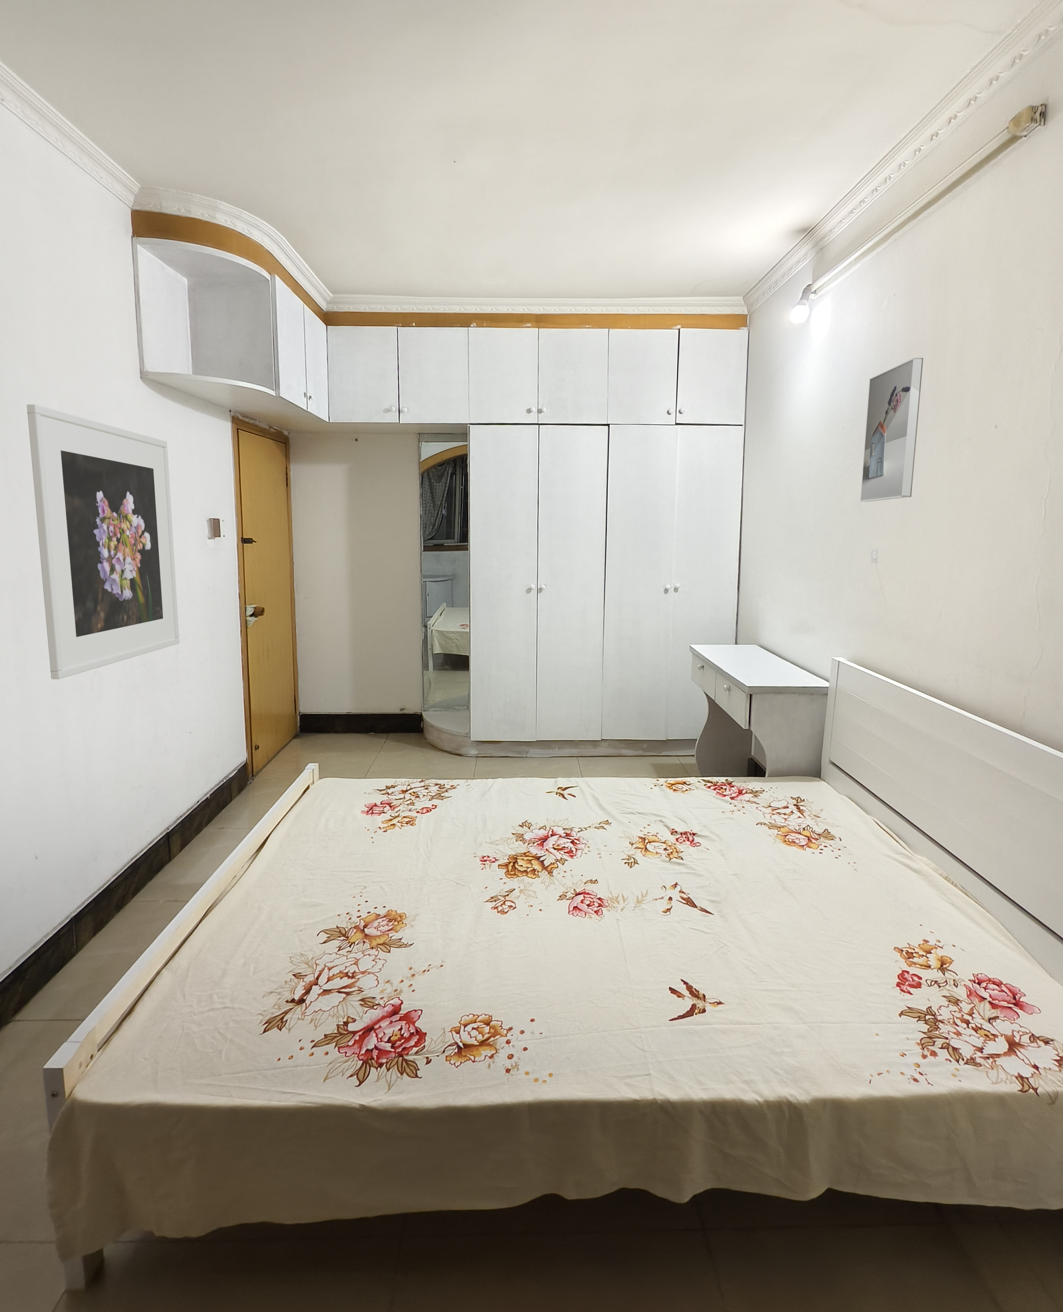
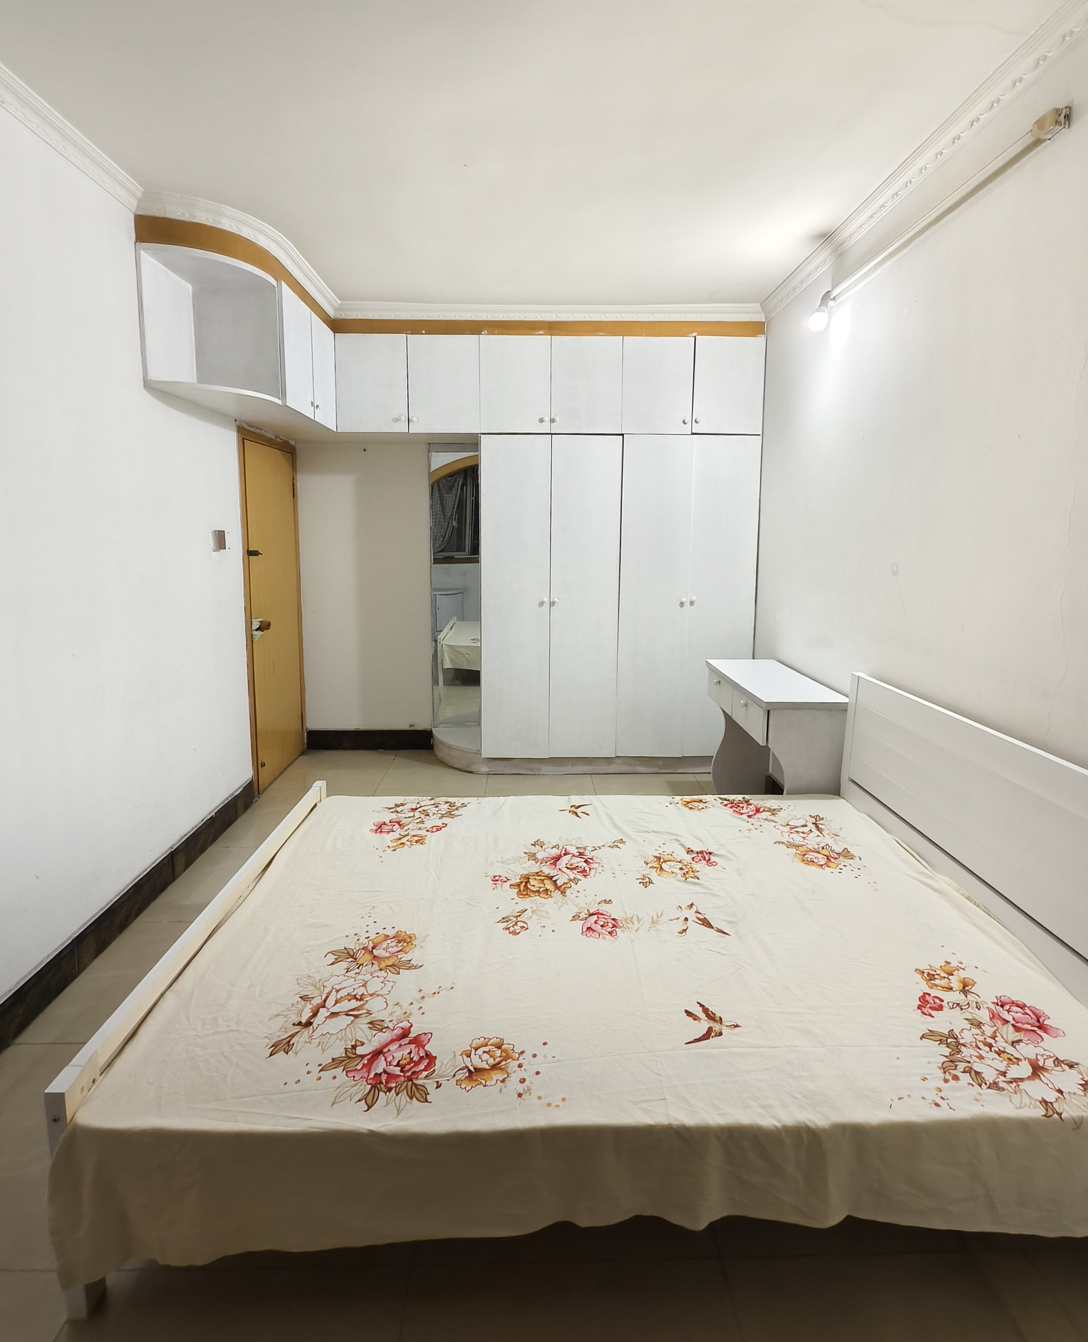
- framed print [860,357,923,502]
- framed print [26,404,180,679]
